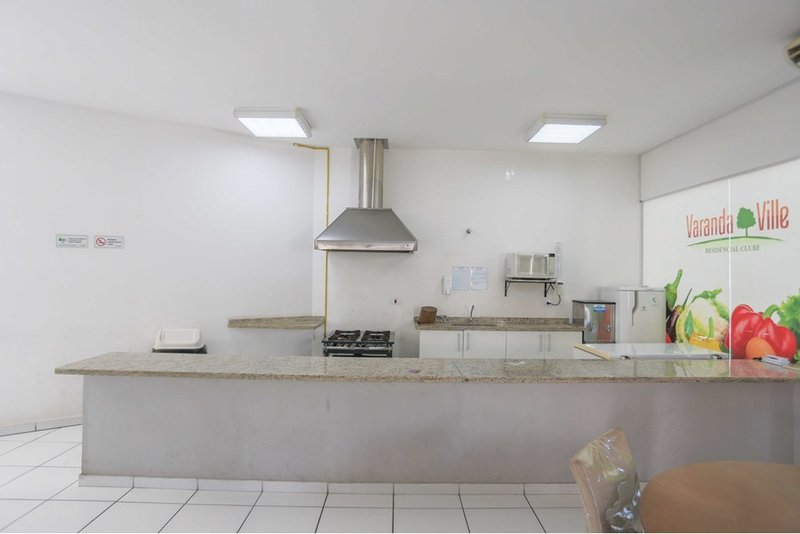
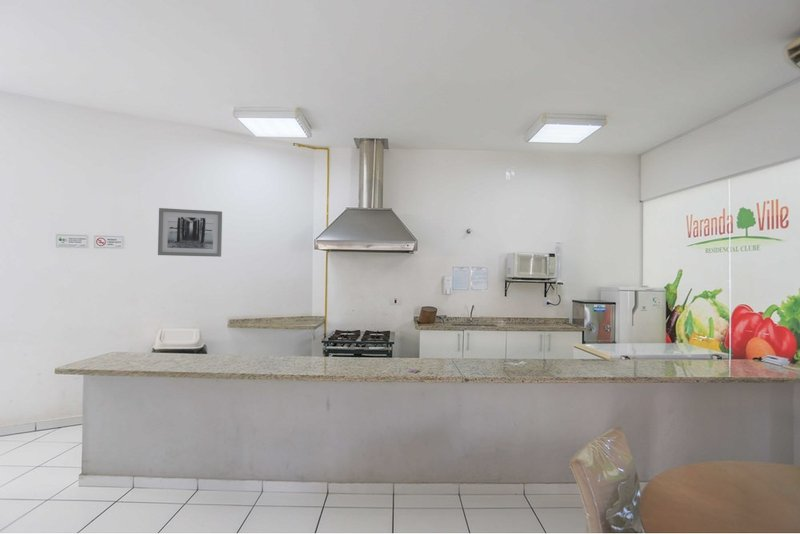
+ wall art [157,207,223,258]
